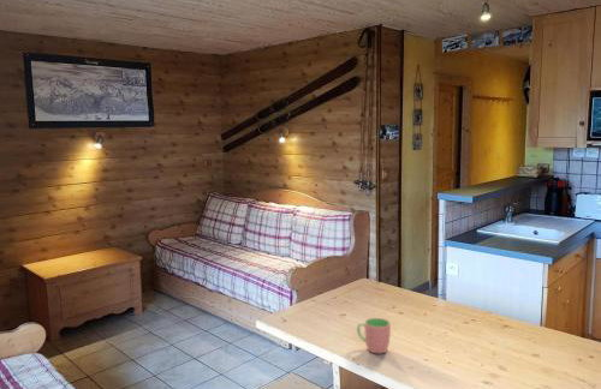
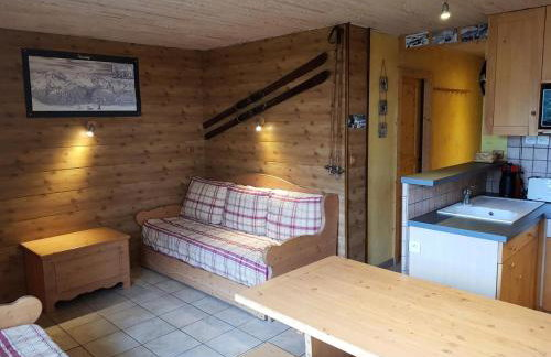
- cup [356,317,392,354]
